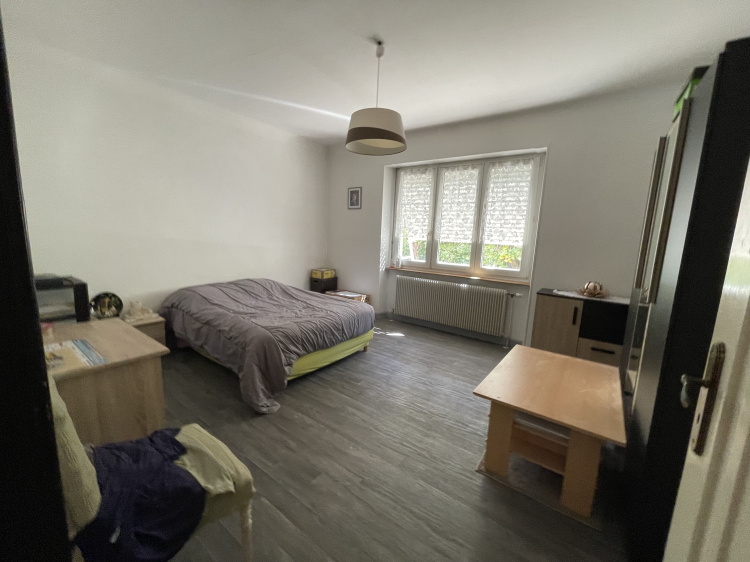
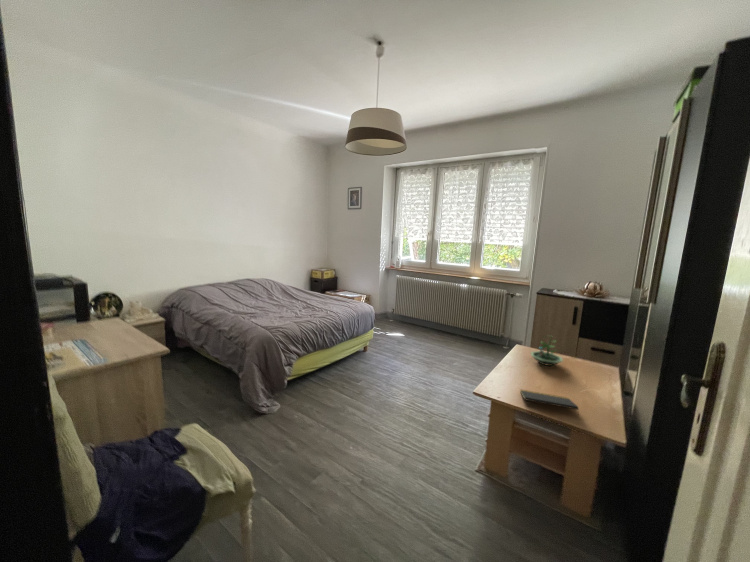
+ terrarium [530,335,564,367]
+ notepad [519,388,580,417]
